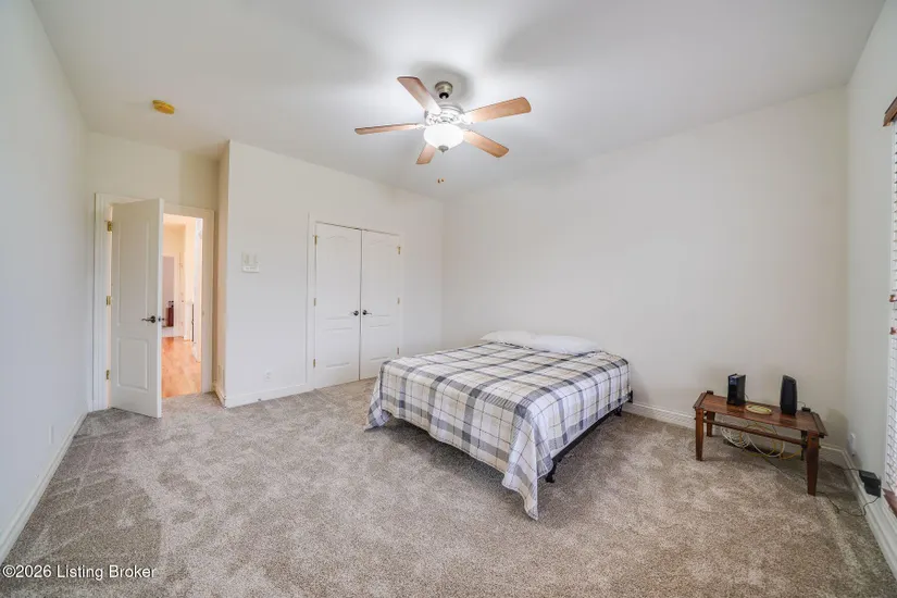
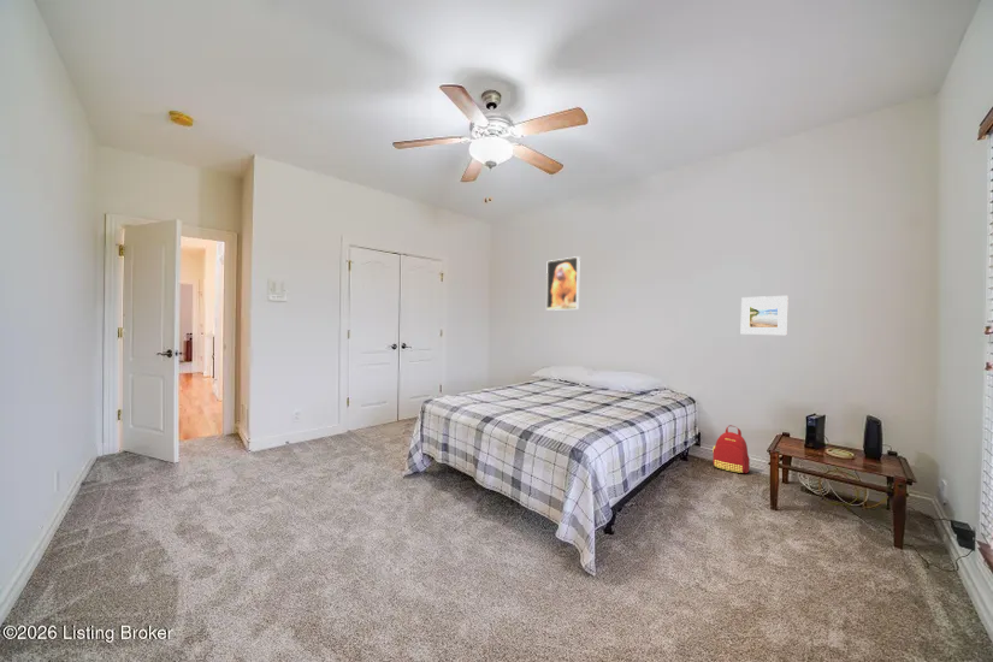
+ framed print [740,295,790,336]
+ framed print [545,255,581,312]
+ backpack [711,424,751,474]
